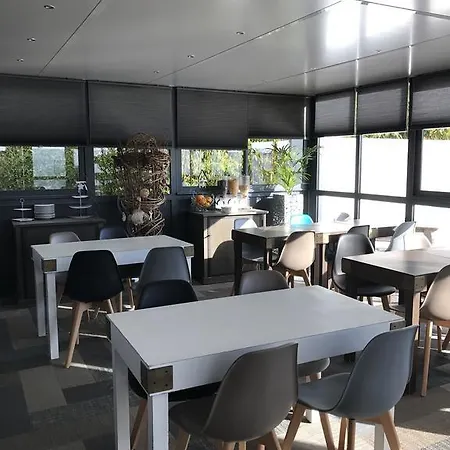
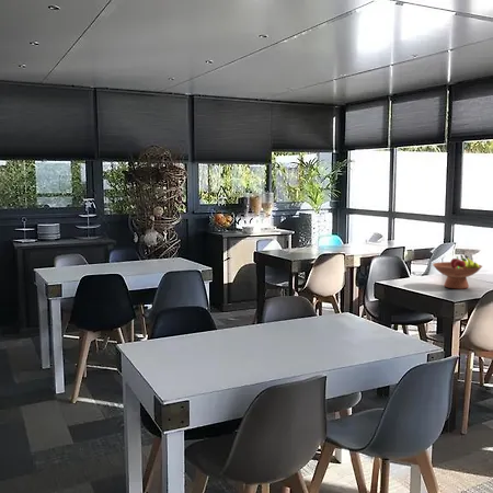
+ fruit bowl [432,254,483,290]
